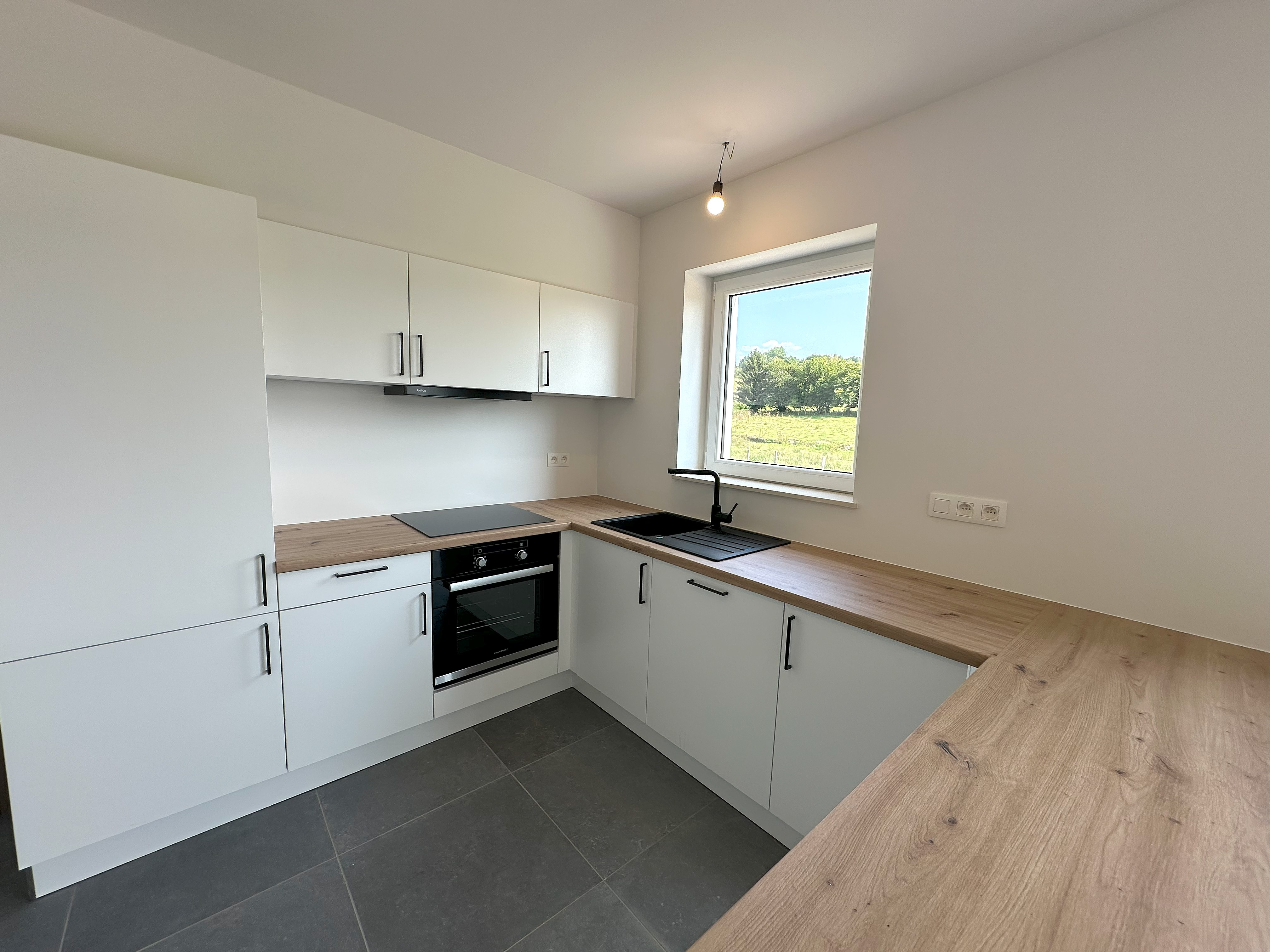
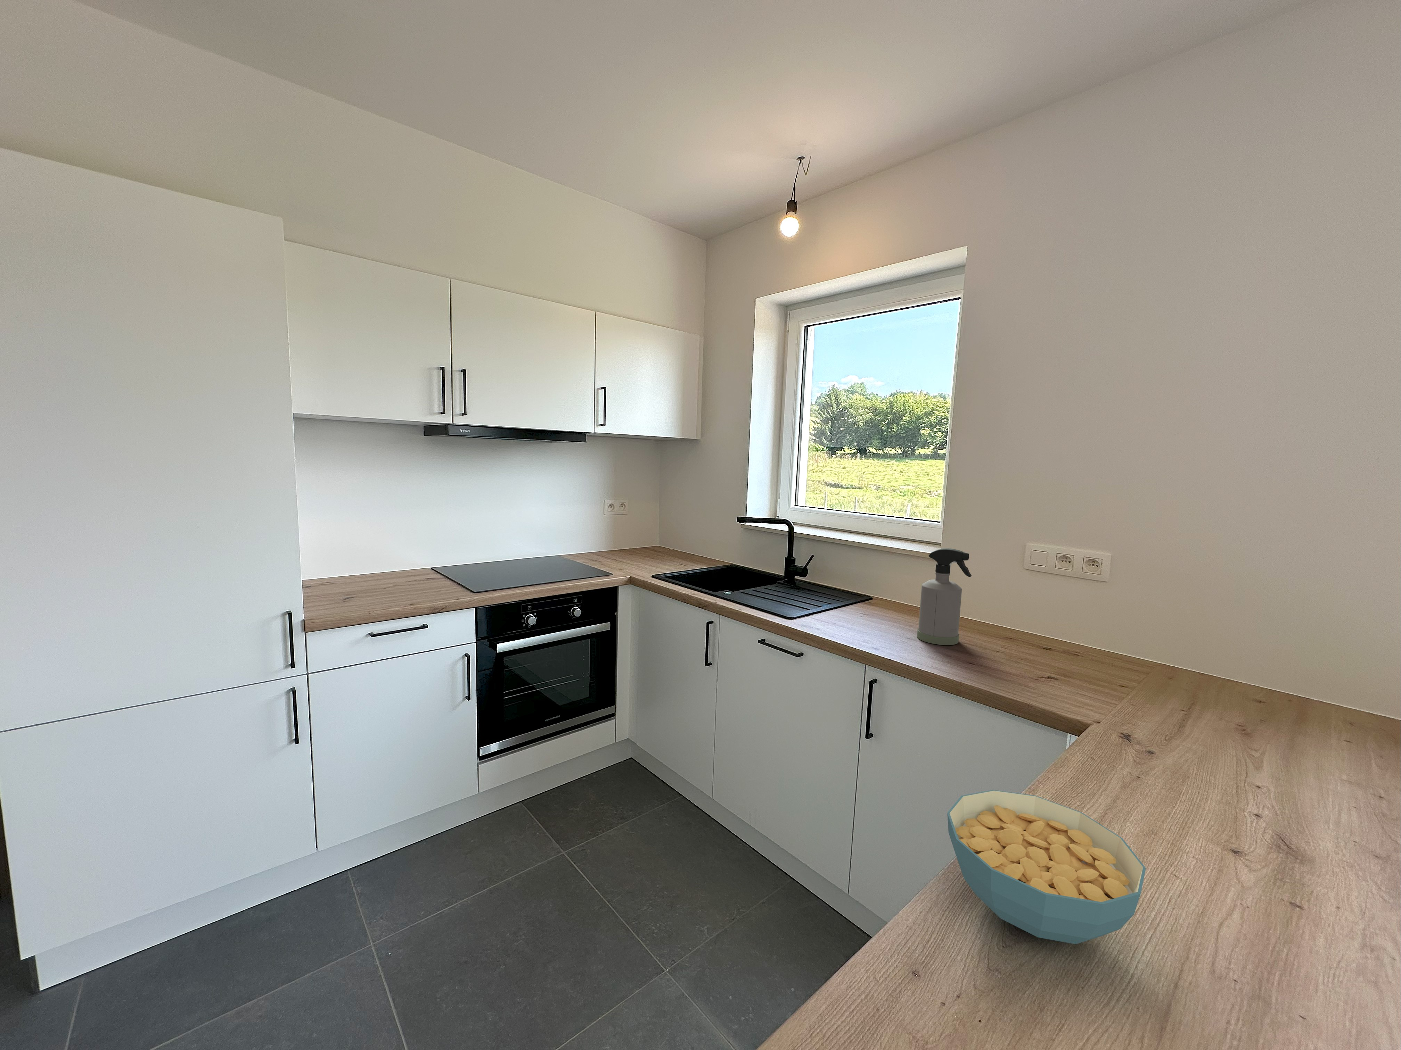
+ spray bottle [917,548,972,645]
+ cereal bowl [947,790,1146,944]
